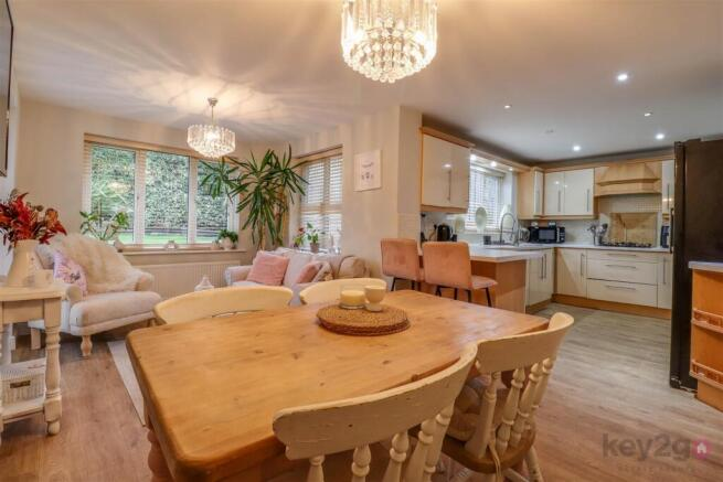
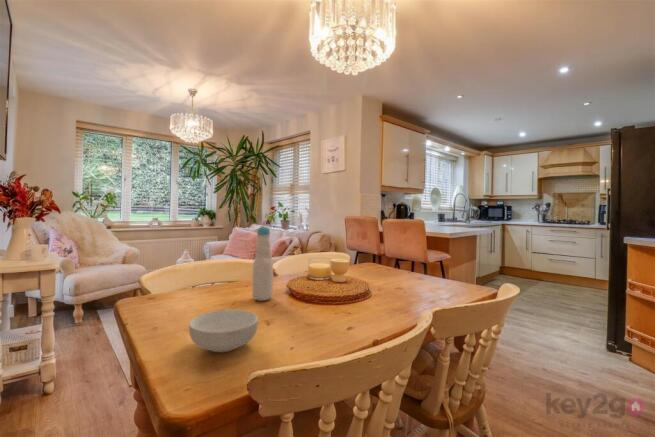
+ bottle [251,224,274,302]
+ cereal bowl [188,308,259,353]
